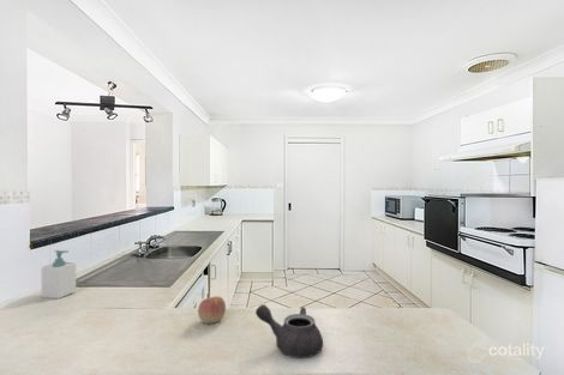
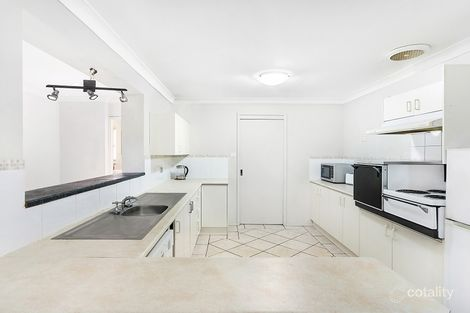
- soap bottle [40,249,77,300]
- teapot [254,303,324,359]
- apple [197,295,227,325]
